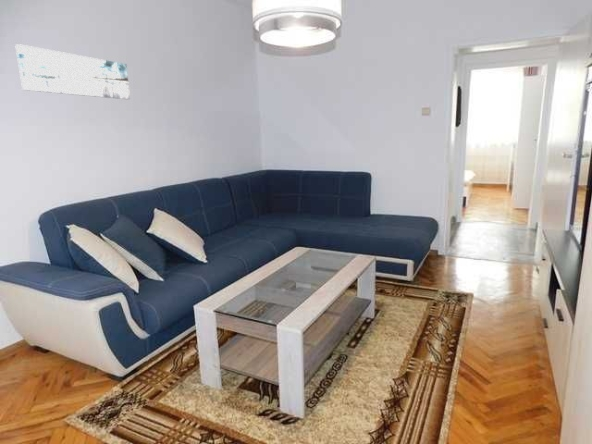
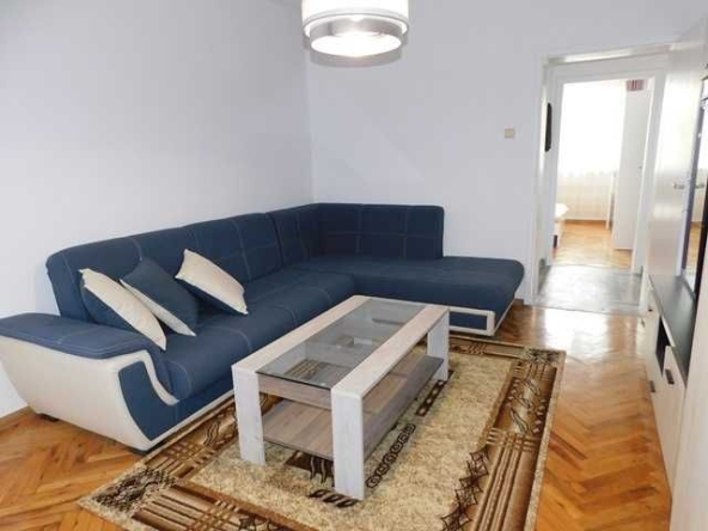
- wall art [14,43,131,100]
